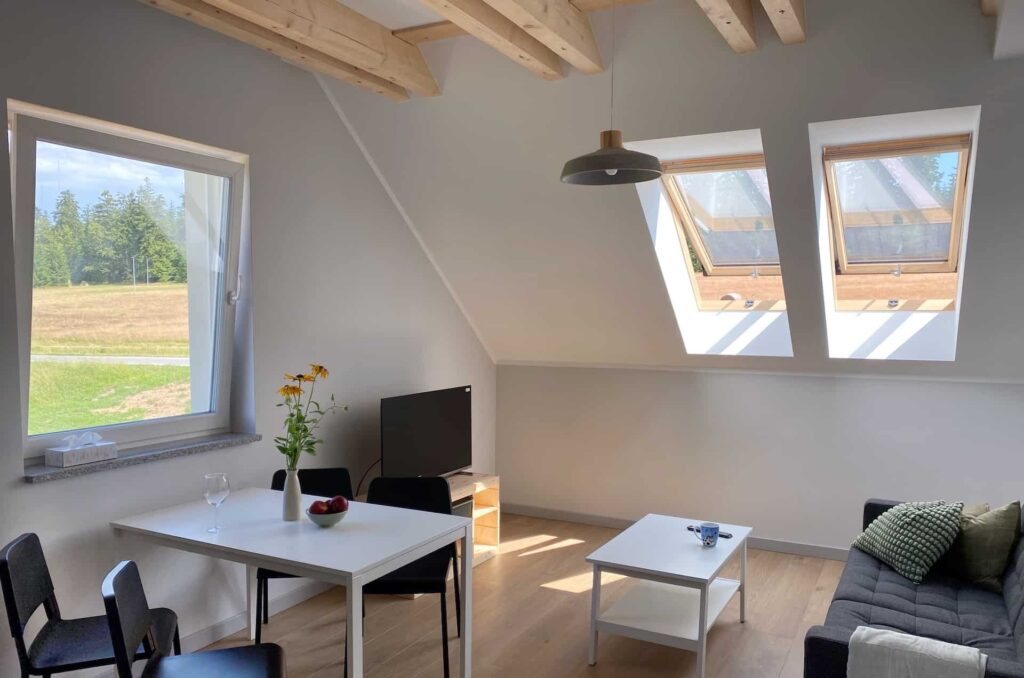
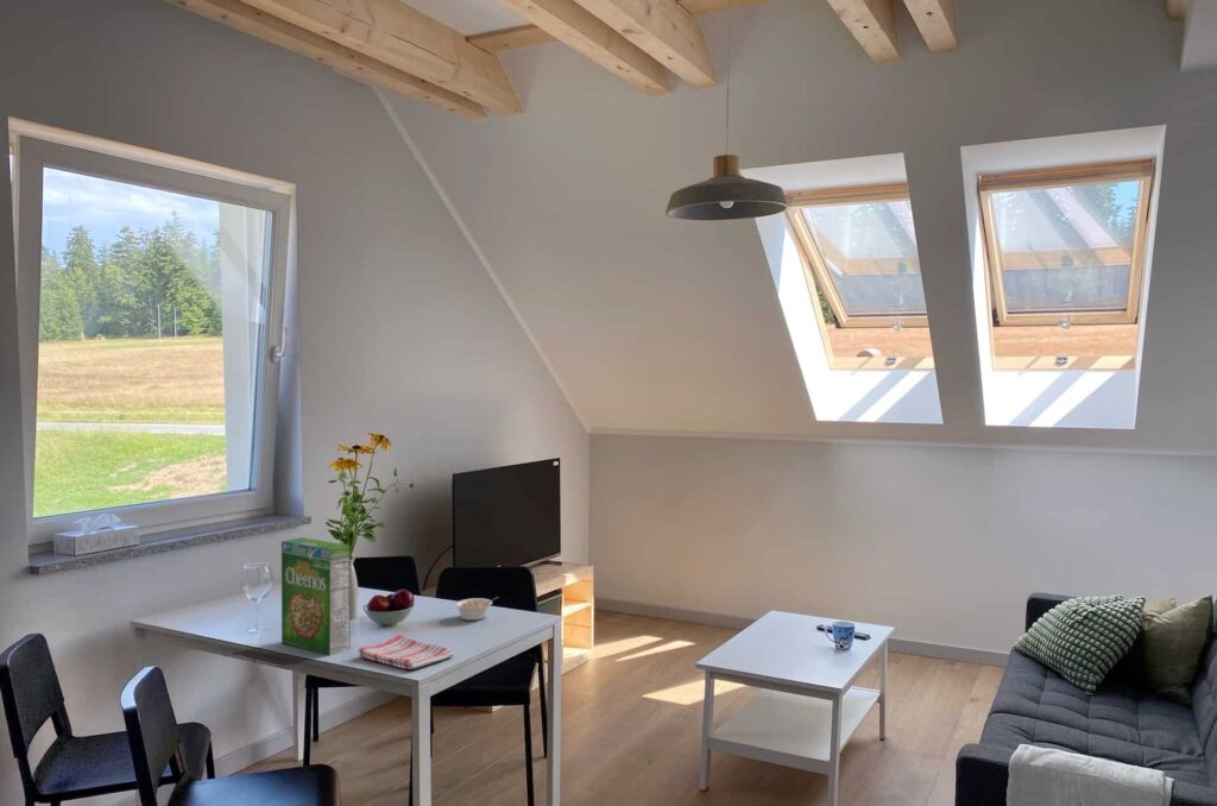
+ cereal box [280,536,351,656]
+ legume [454,596,500,622]
+ dish towel [358,632,455,670]
